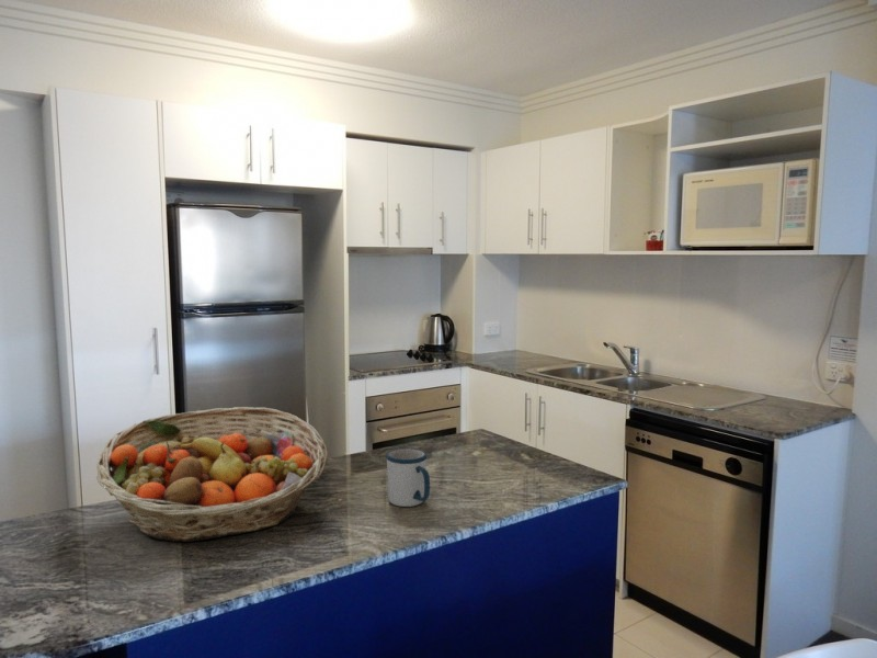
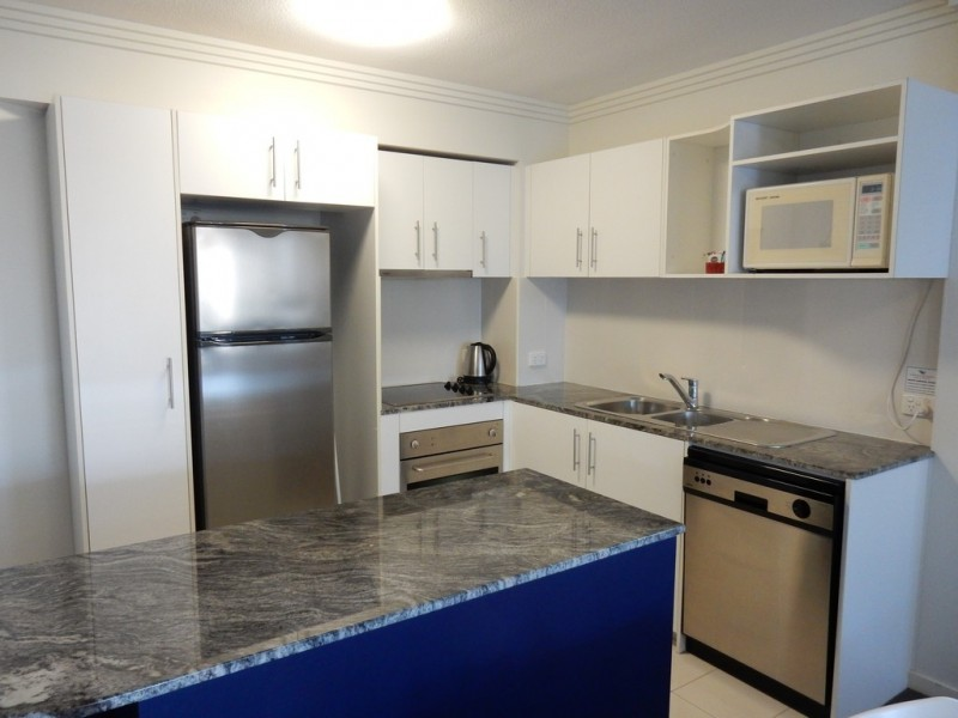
- fruit basket [95,406,329,543]
- mug [385,447,431,508]
